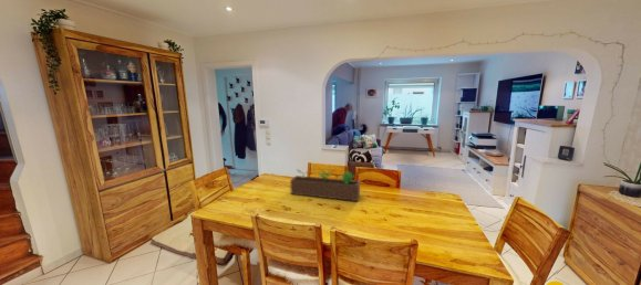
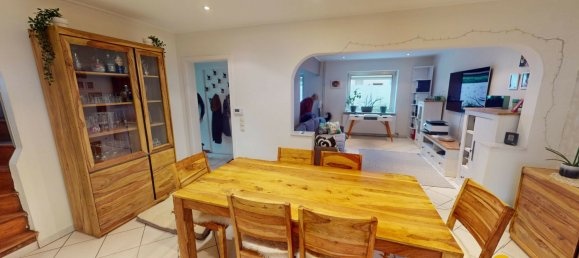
- succulent planter [289,168,361,202]
